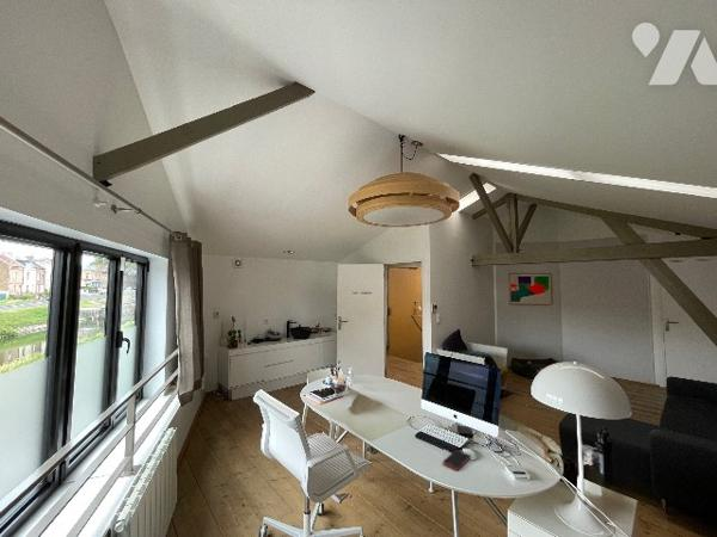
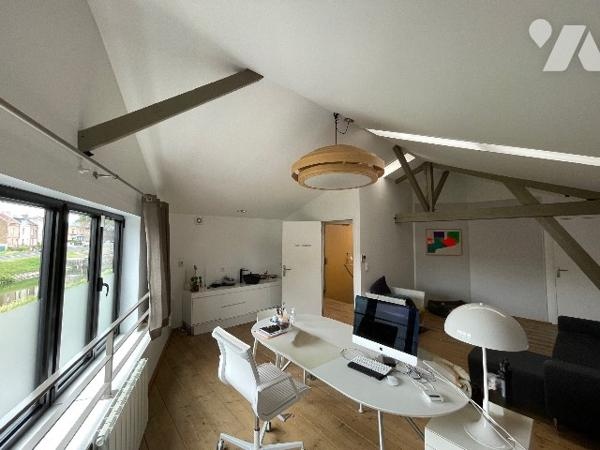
- cell phone [442,449,472,471]
